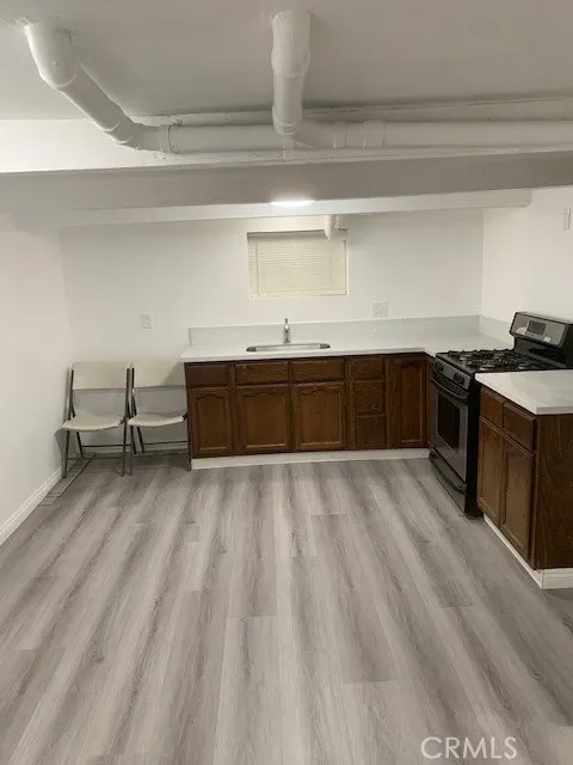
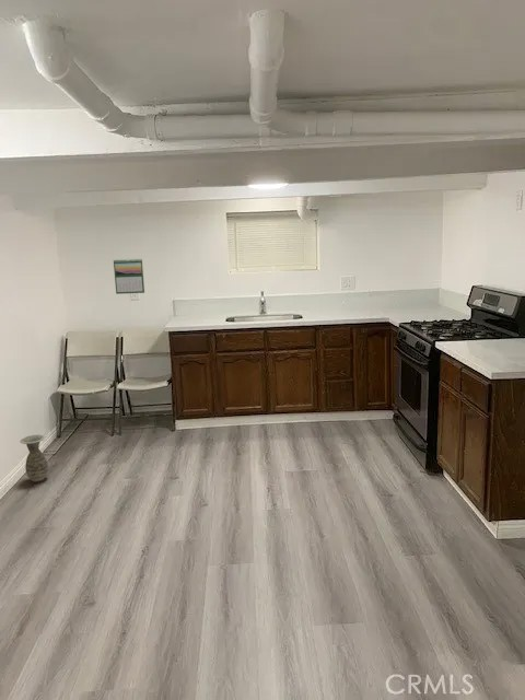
+ ceramic jug [19,433,49,483]
+ calendar [113,258,145,295]
